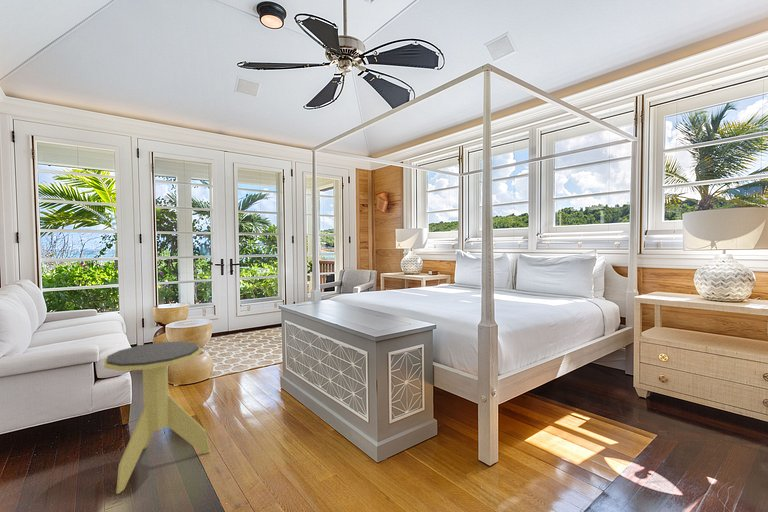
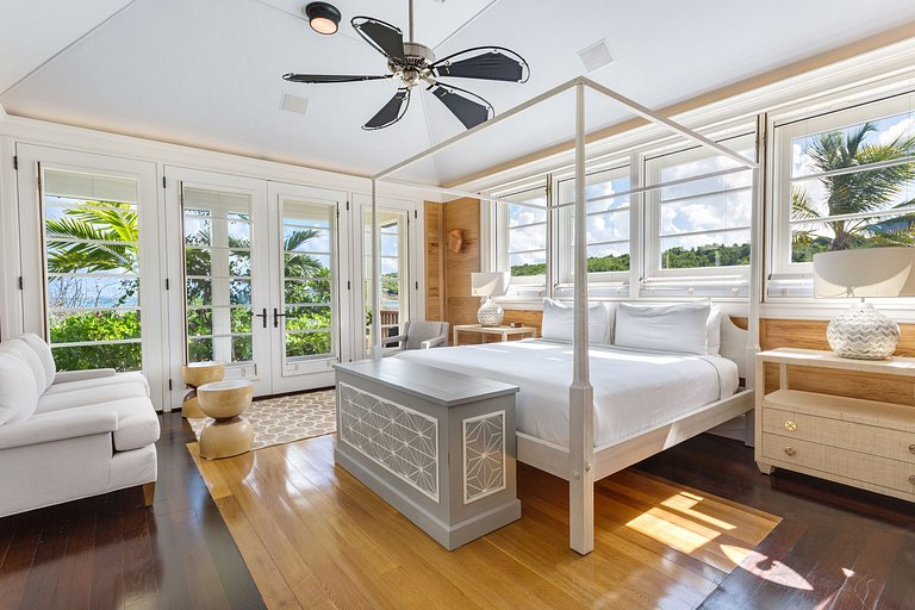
- side table [103,340,211,495]
